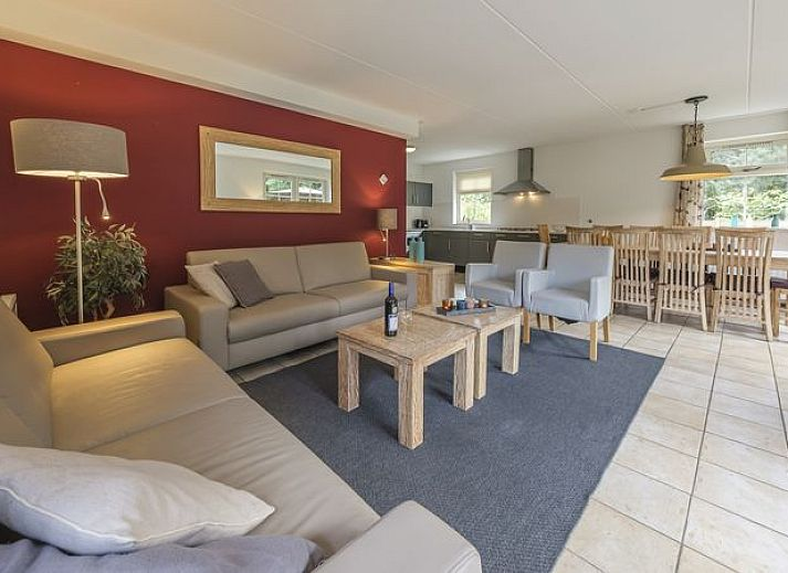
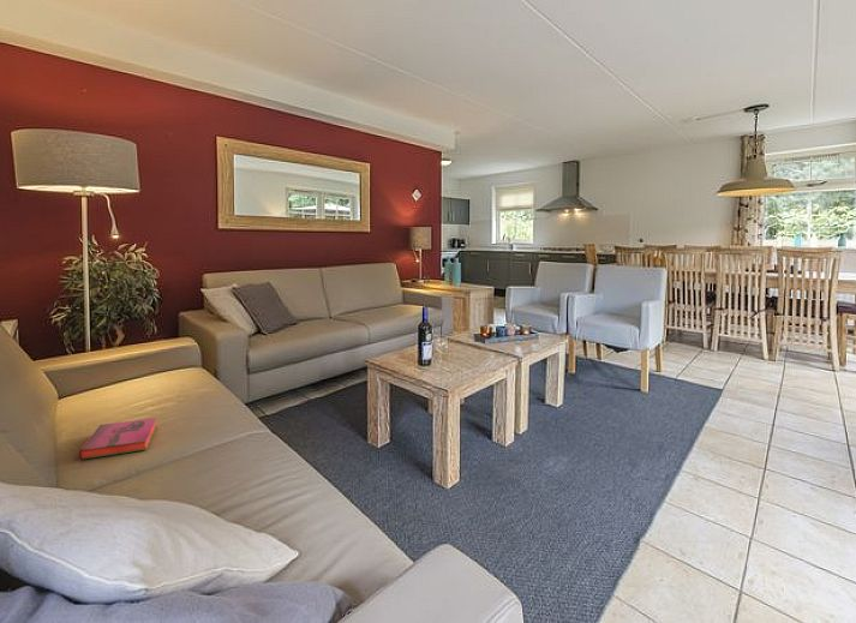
+ hardback book [78,417,158,461]
